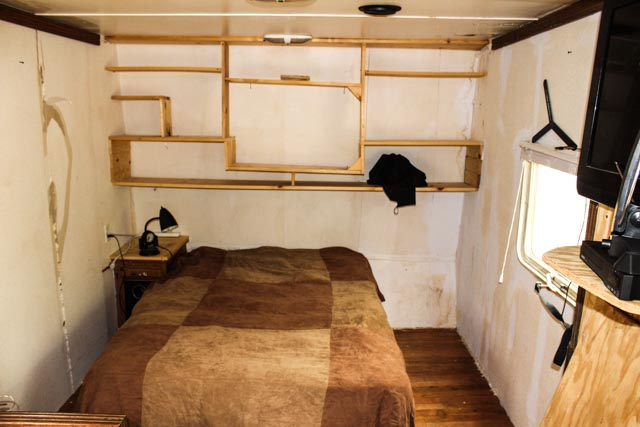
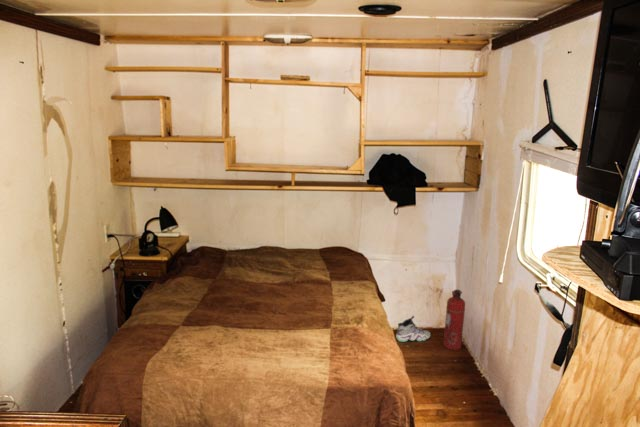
+ sneaker [395,315,431,343]
+ fire extinguisher [442,289,466,351]
